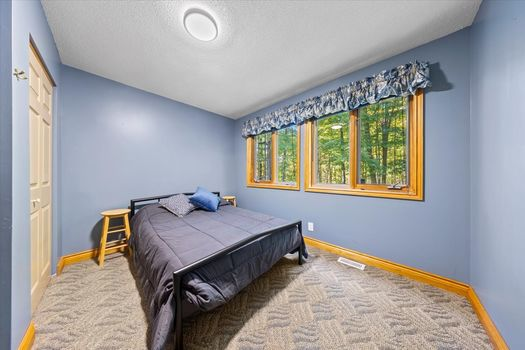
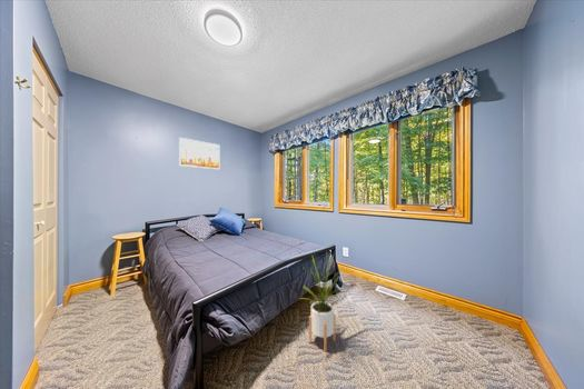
+ house plant [297,251,346,352]
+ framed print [178,137,220,170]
